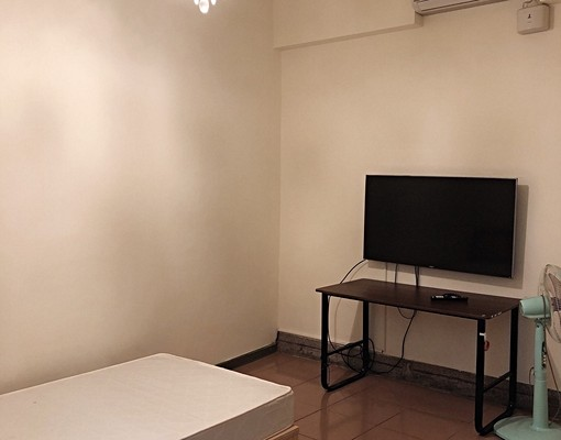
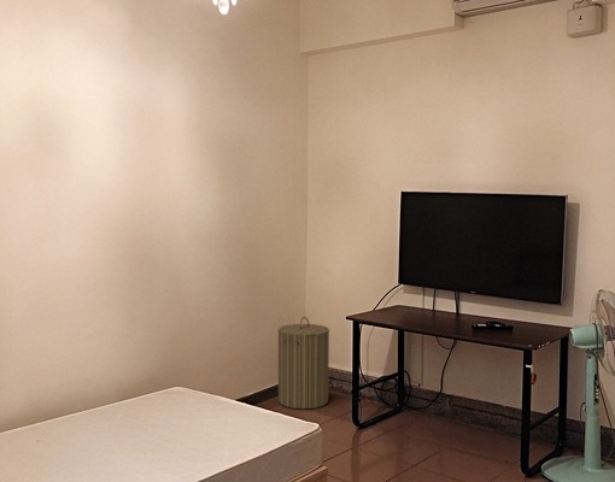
+ laundry hamper [277,316,330,410]
